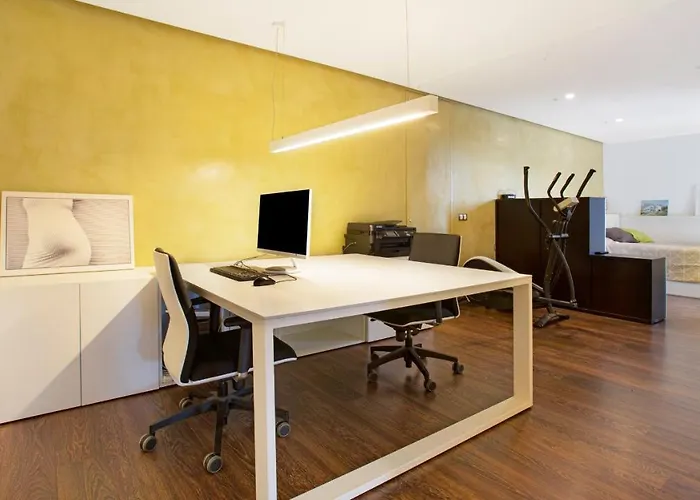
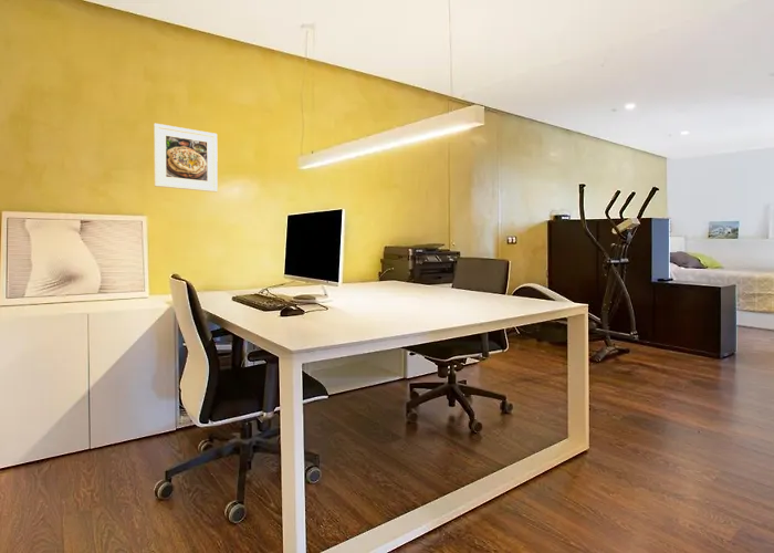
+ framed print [153,123,219,194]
